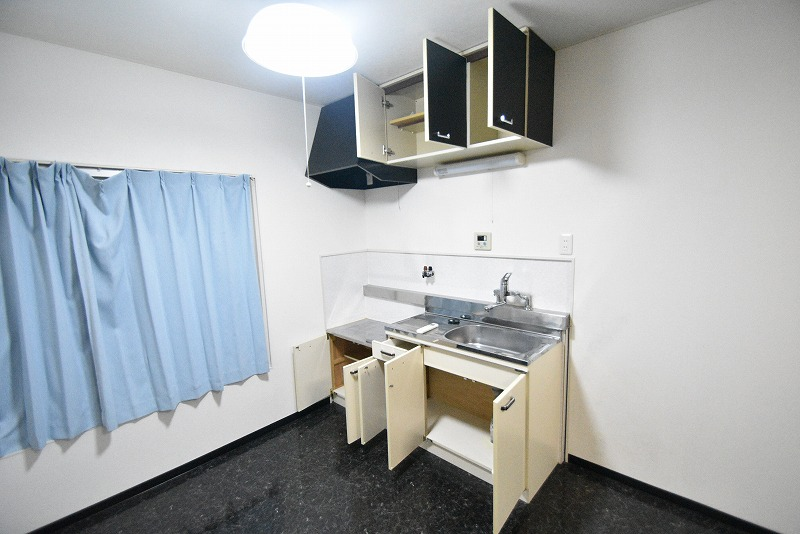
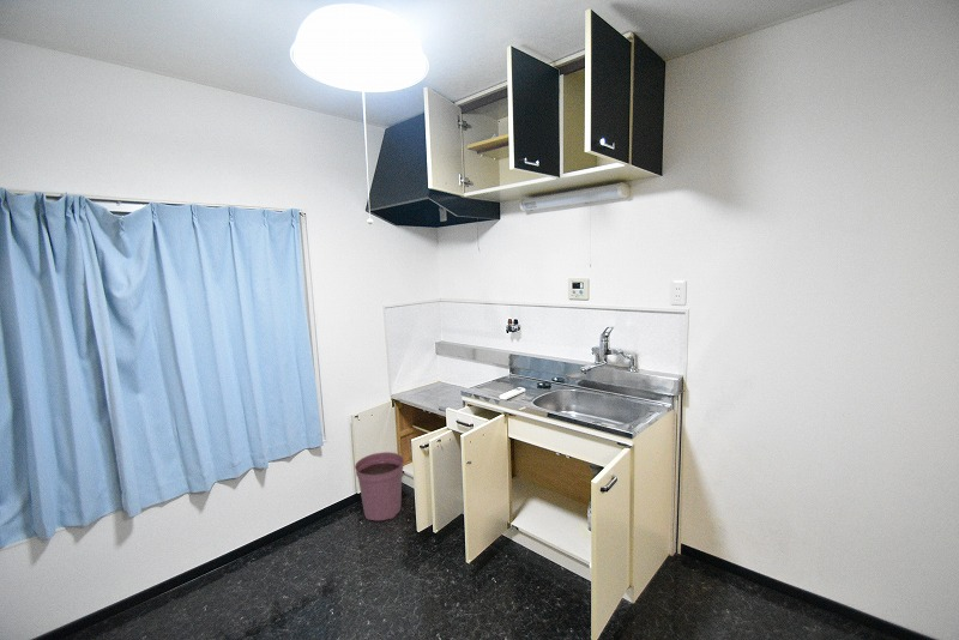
+ plant pot [354,451,405,521]
